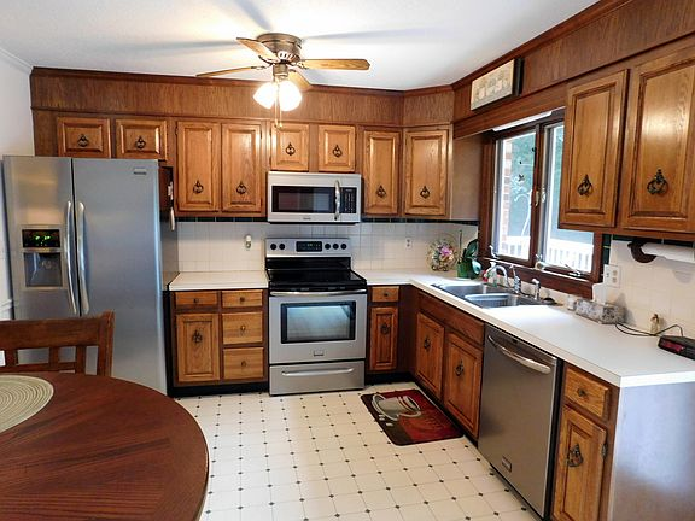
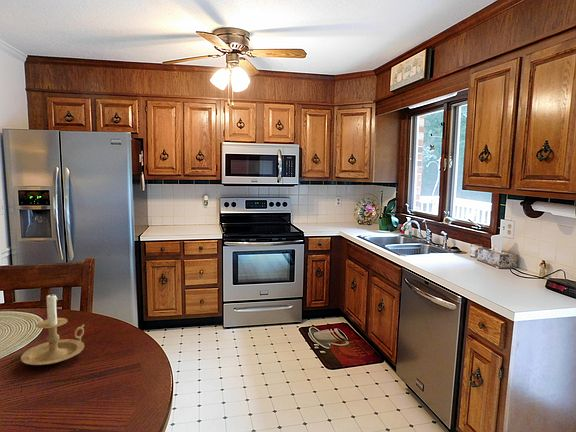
+ candle holder [20,292,85,366]
